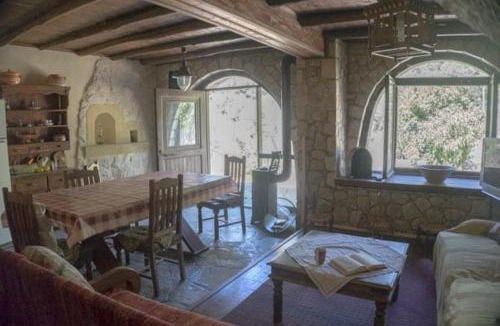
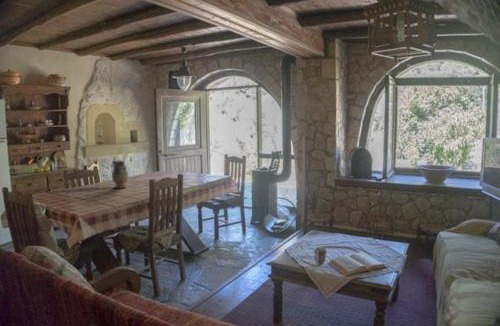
+ ceramic pitcher [111,159,130,189]
